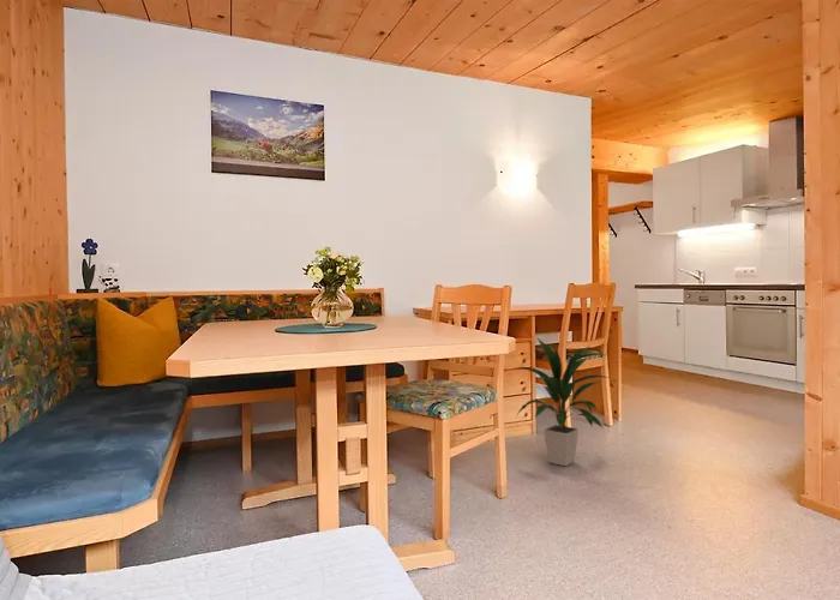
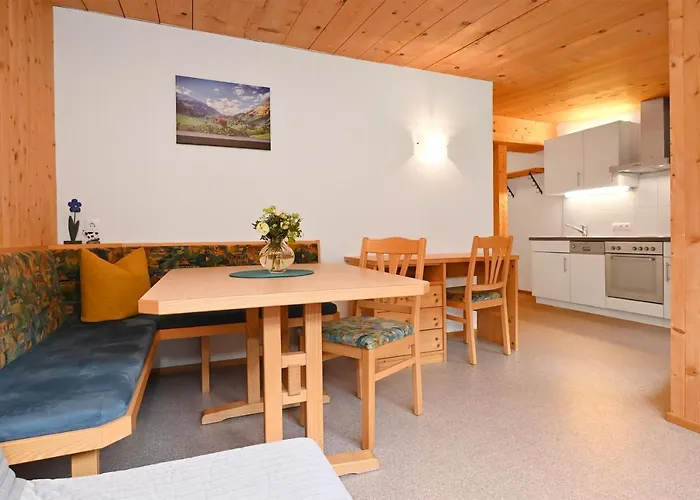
- indoor plant [511,337,612,467]
